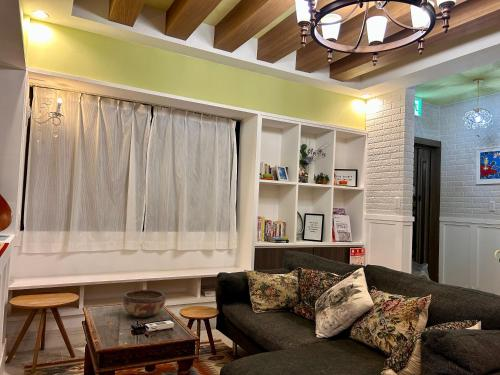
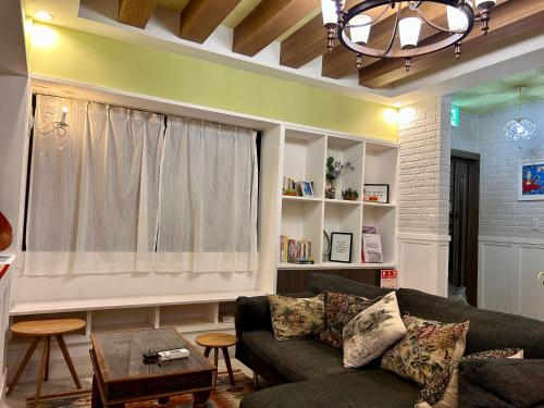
- decorative bowl [121,289,167,319]
